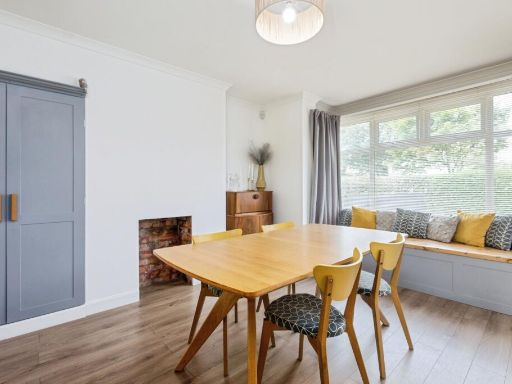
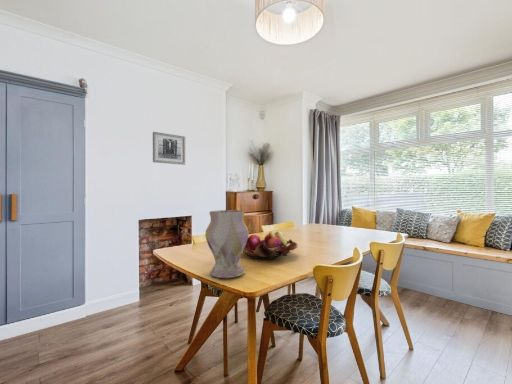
+ wall art [152,131,187,166]
+ vase [204,209,250,279]
+ fruit basket [242,230,299,260]
